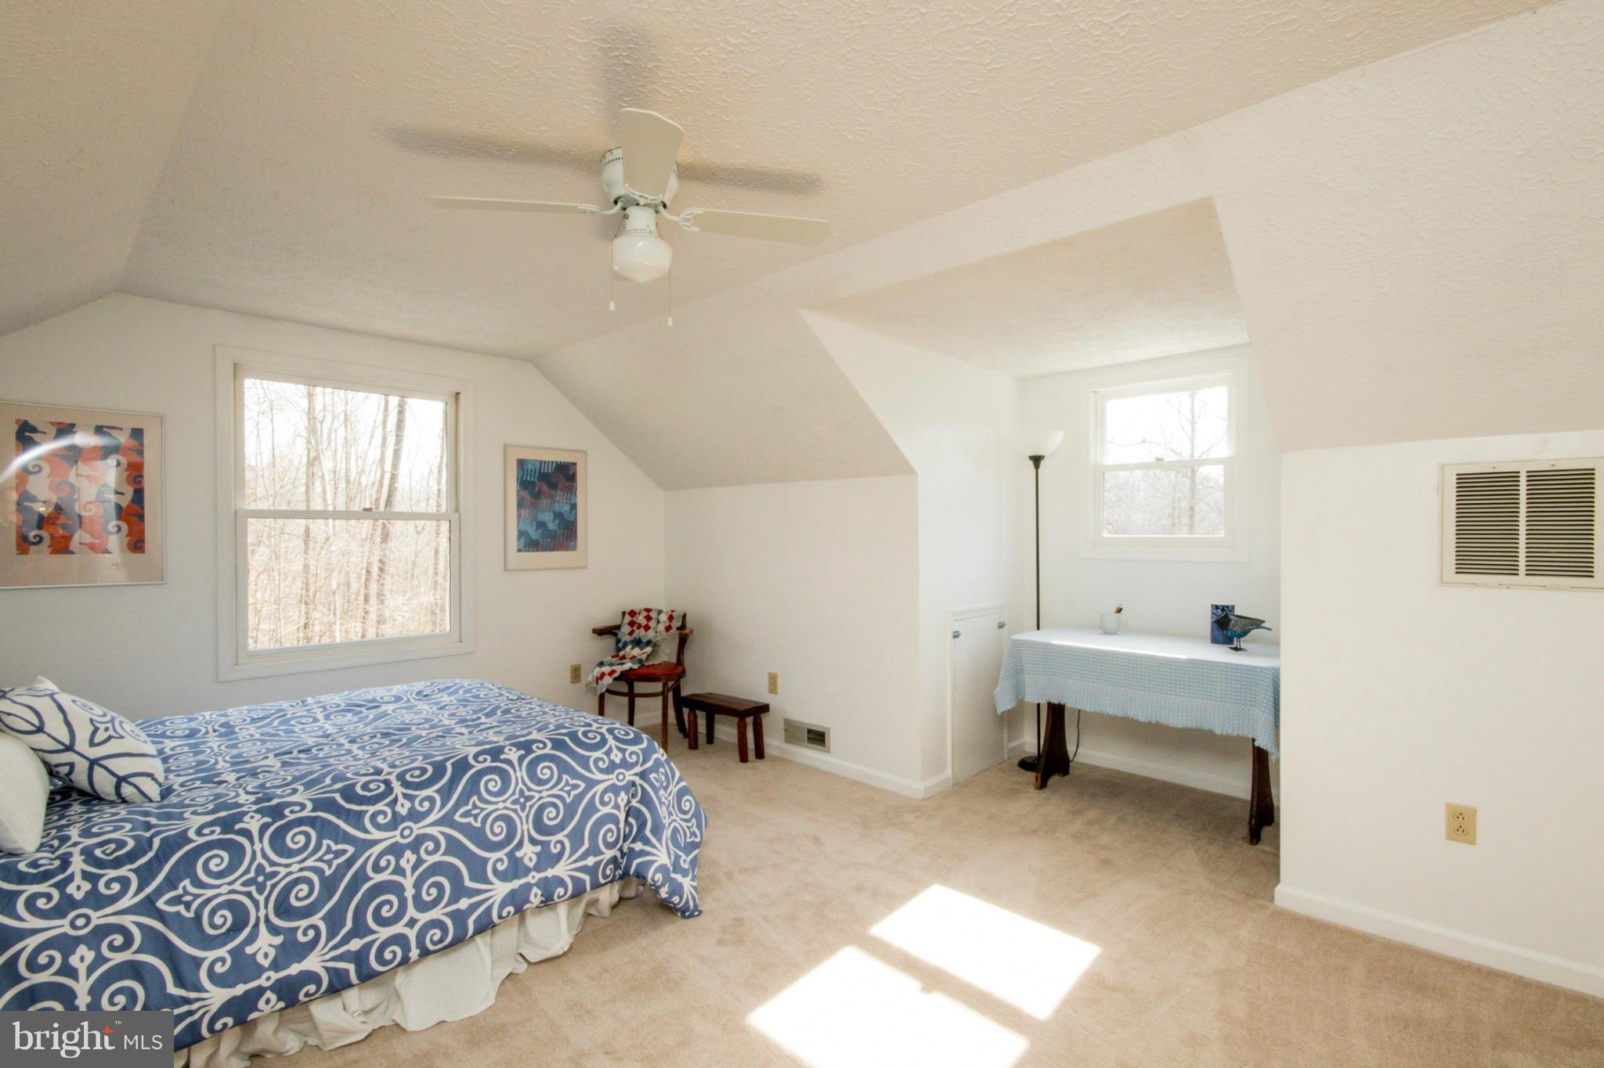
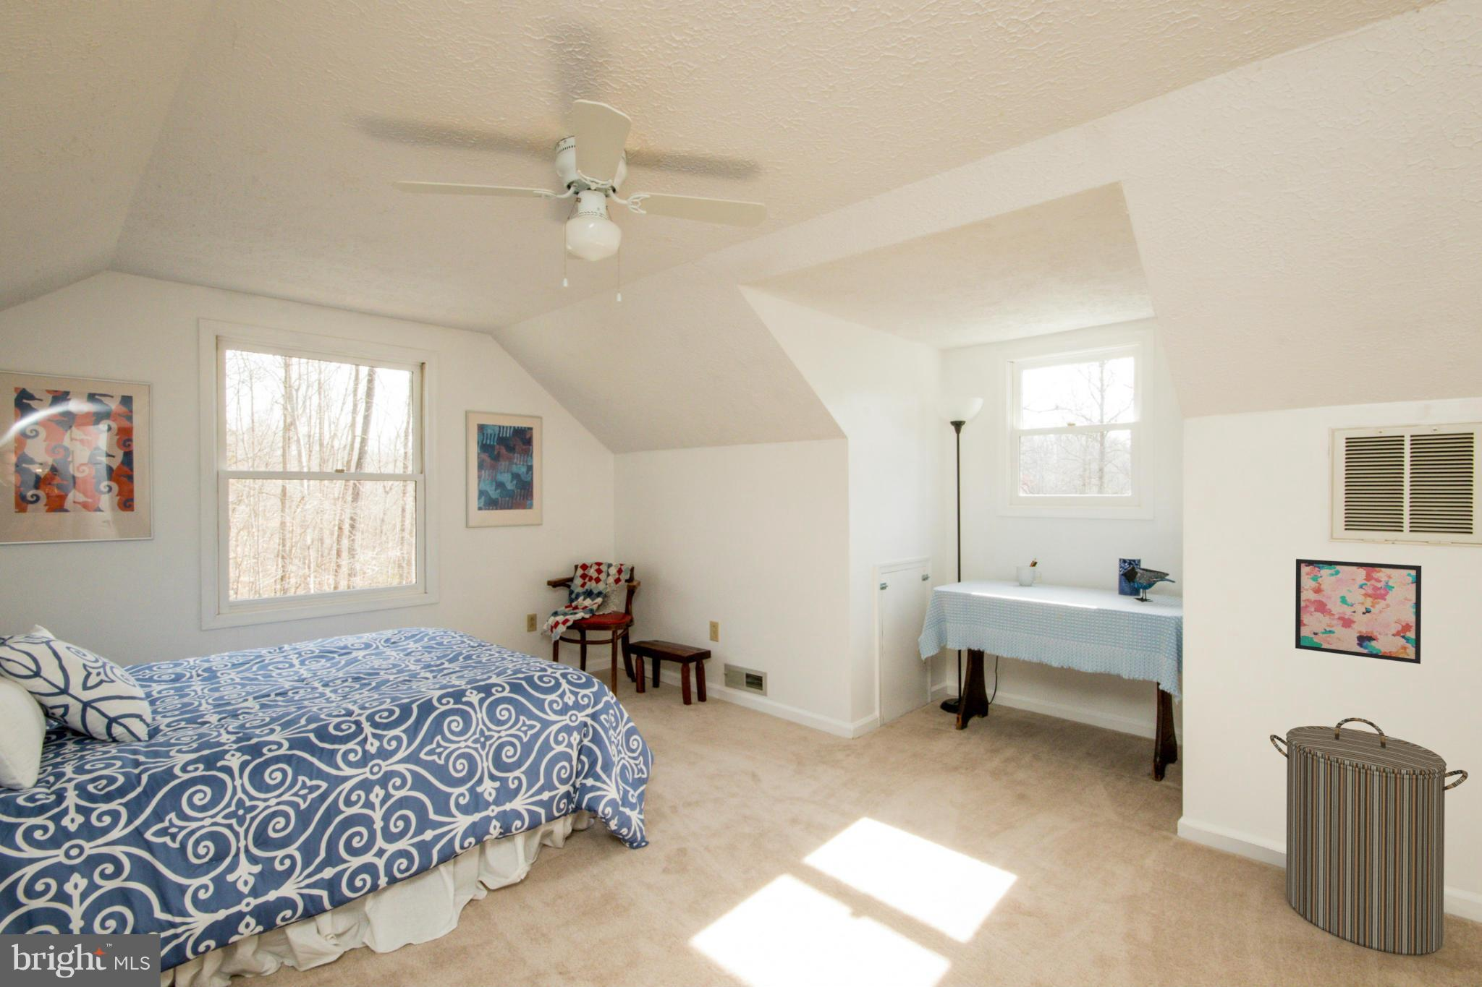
+ laundry hamper [1269,717,1469,956]
+ wall art [1295,558,1421,664]
